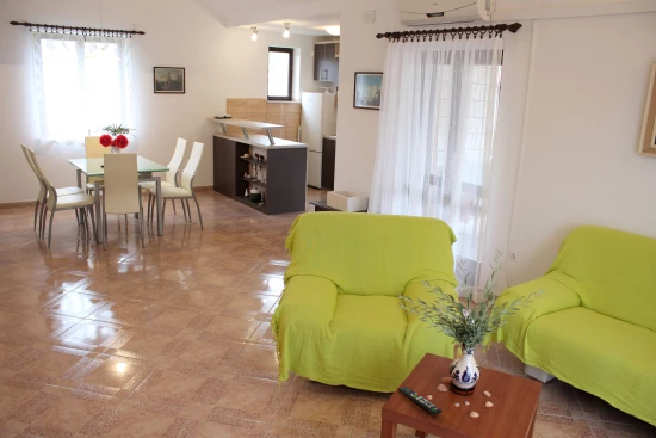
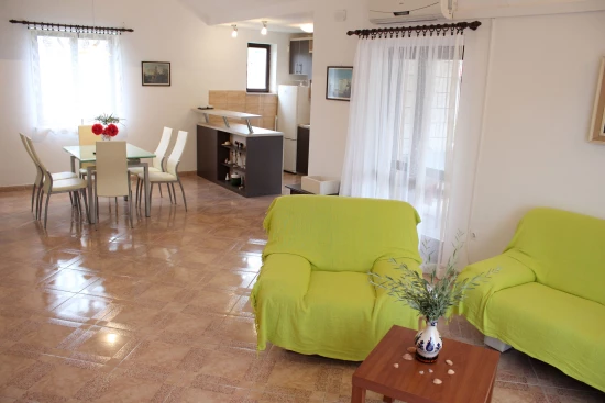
- remote control [397,385,444,417]
